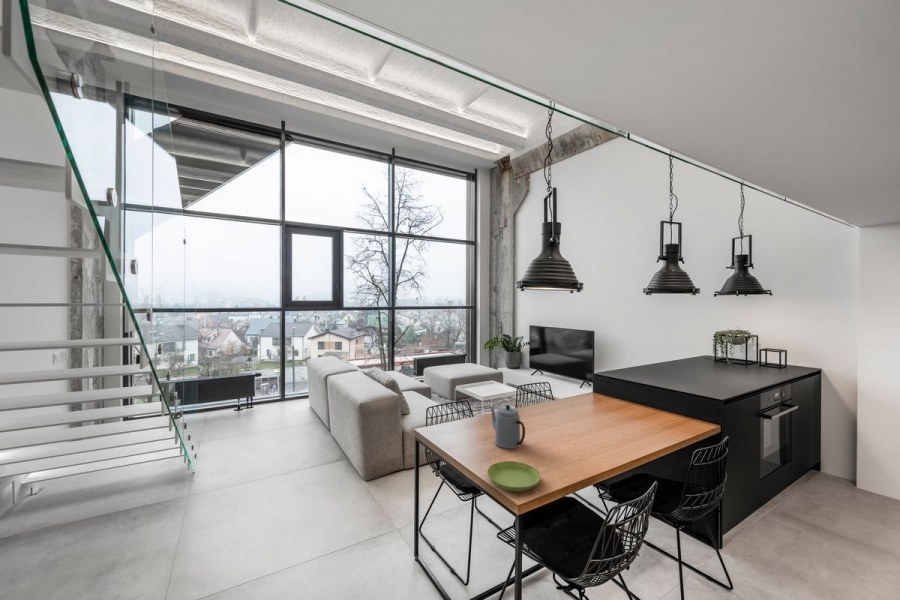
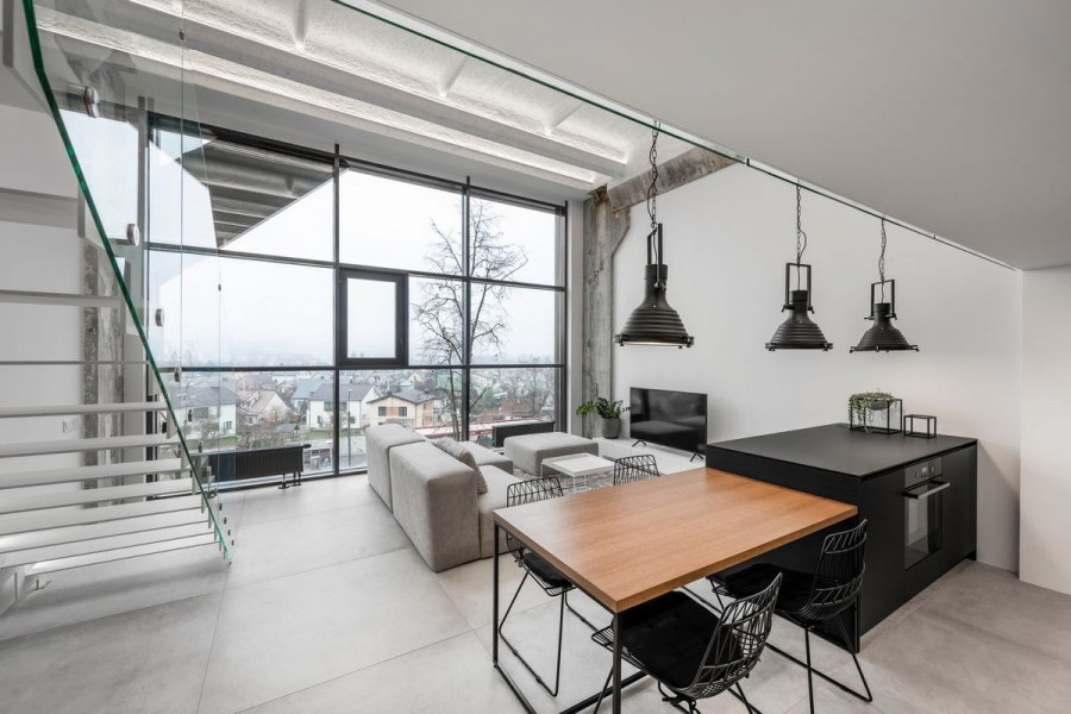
- saucer [486,460,542,492]
- teapot [489,404,526,450]
